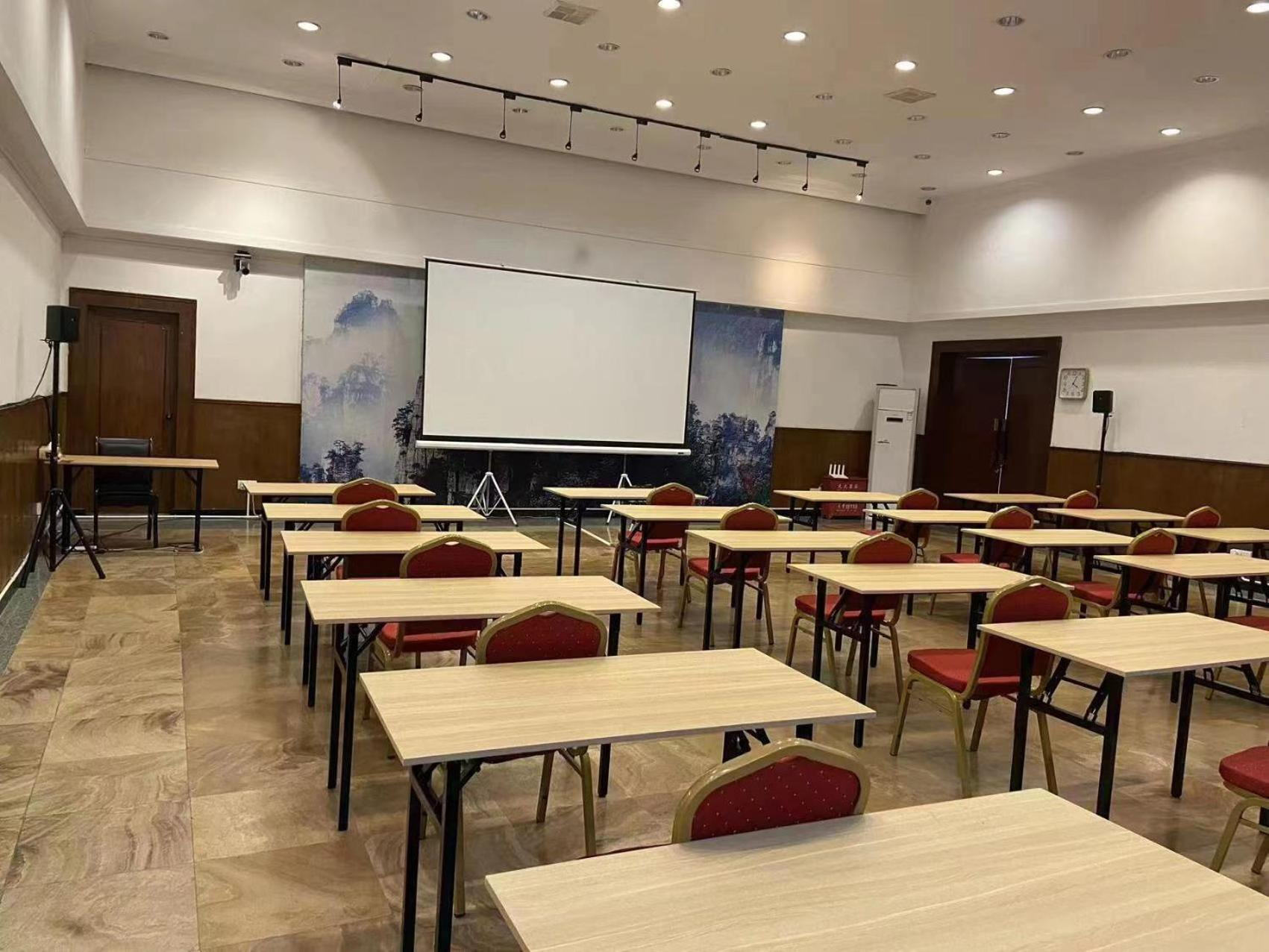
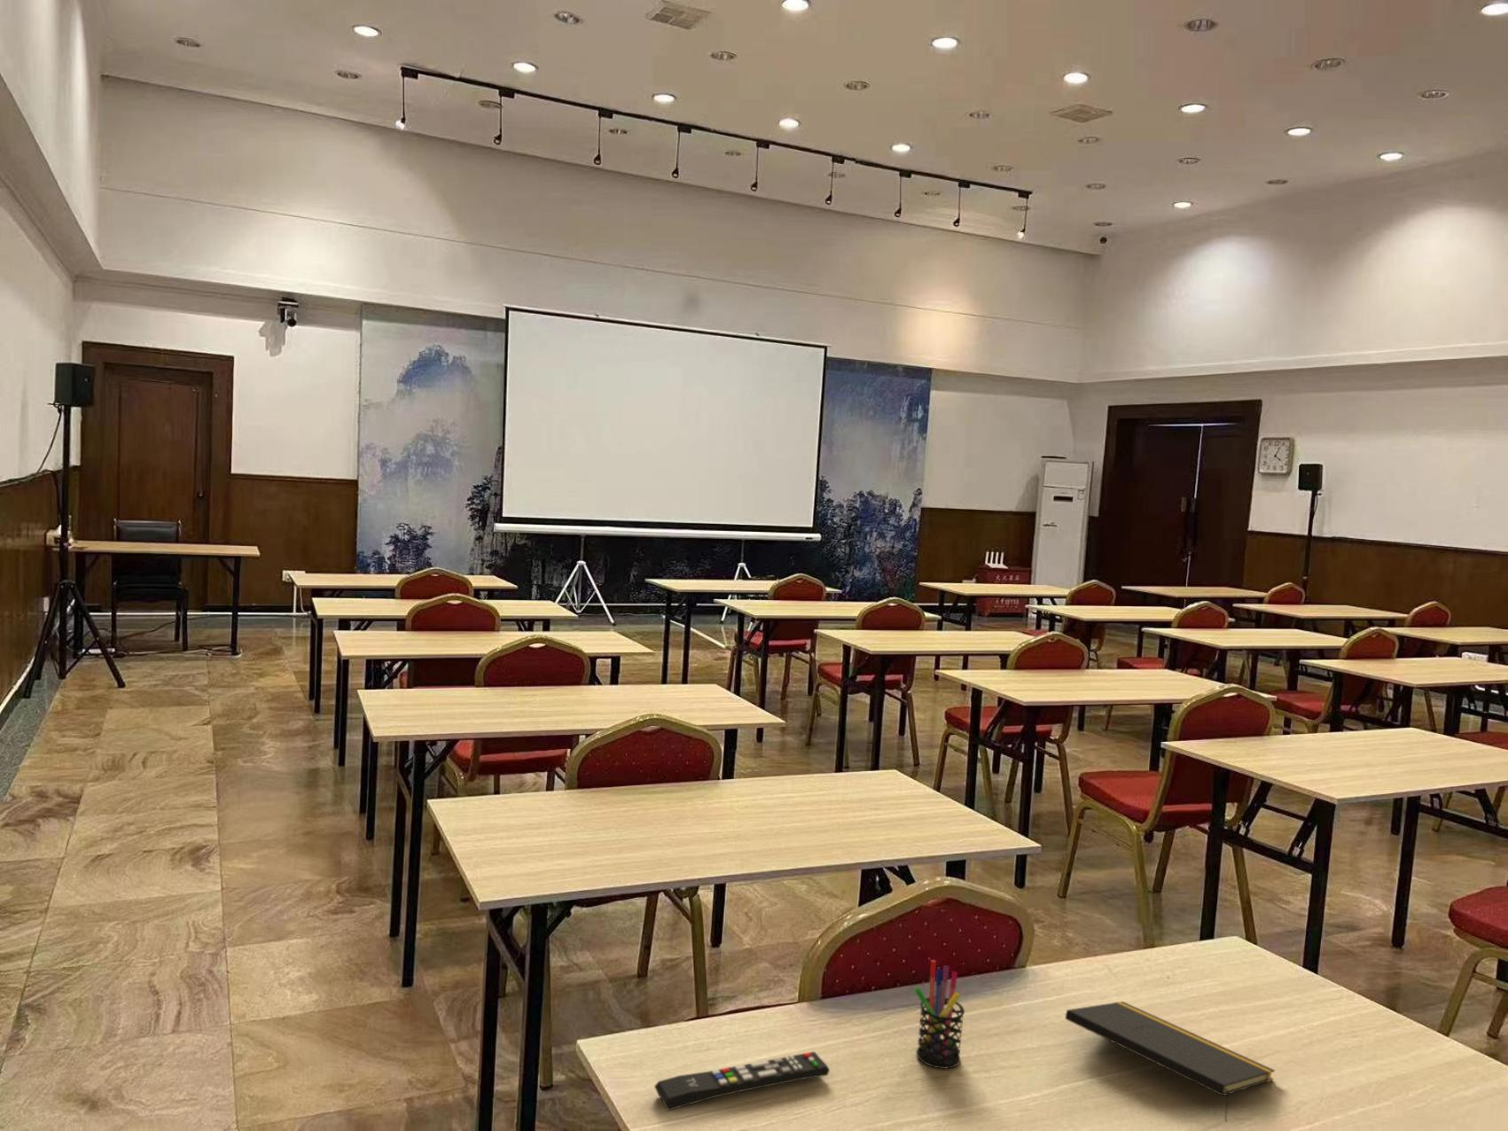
+ remote control [654,1050,831,1112]
+ notepad [1065,1000,1276,1123]
+ pen holder [913,959,965,1070]
